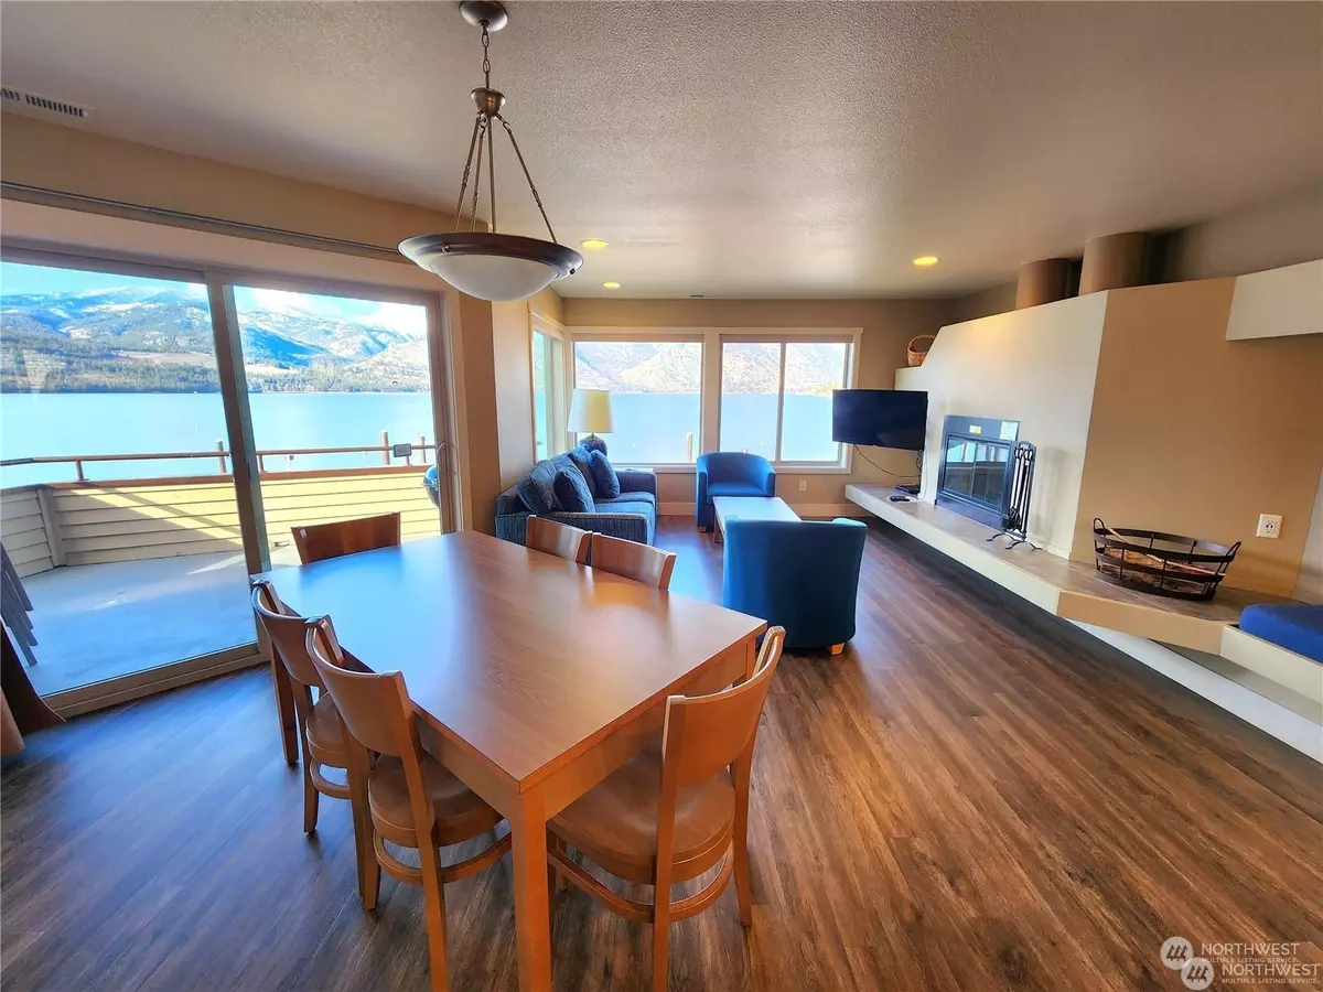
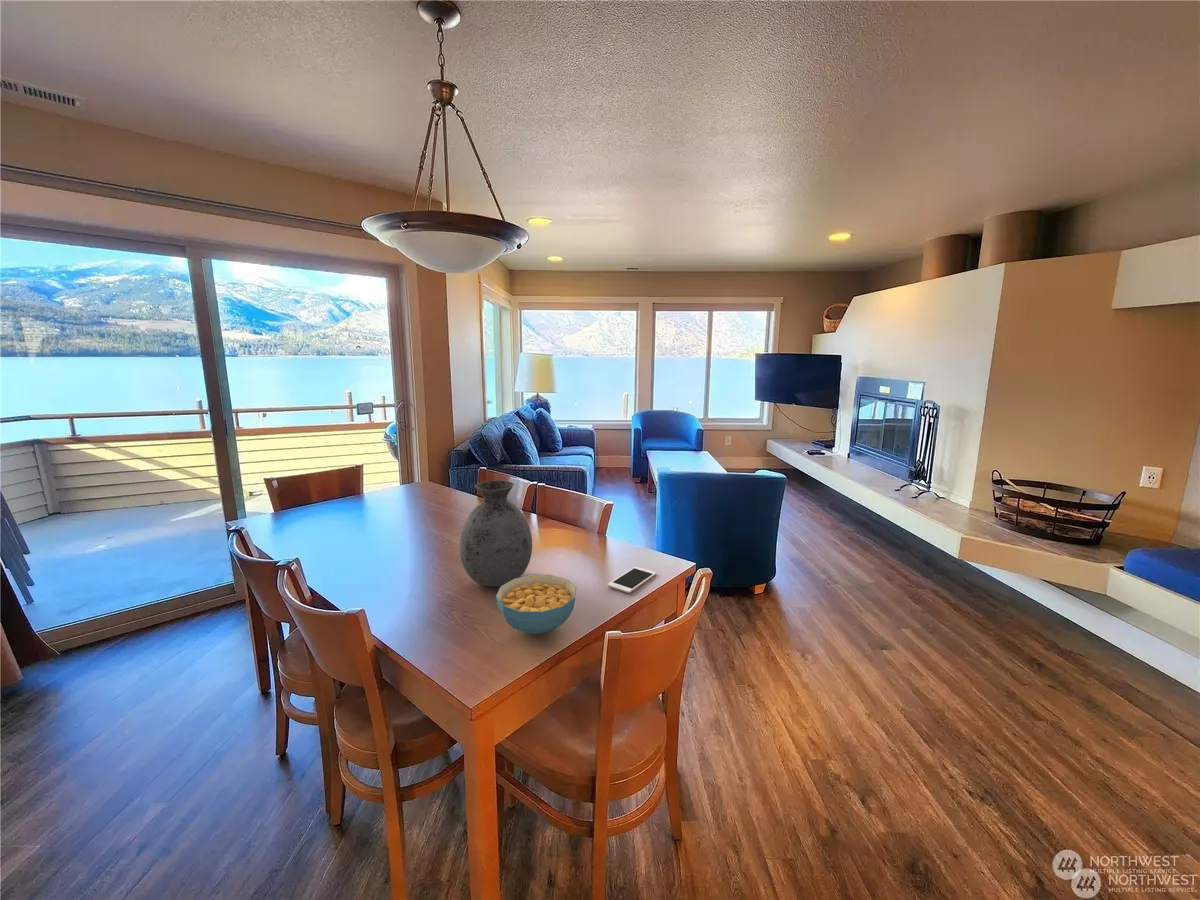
+ cell phone [607,566,657,594]
+ cereal bowl [495,574,577,635]
+ vase [458,480,533,588]
